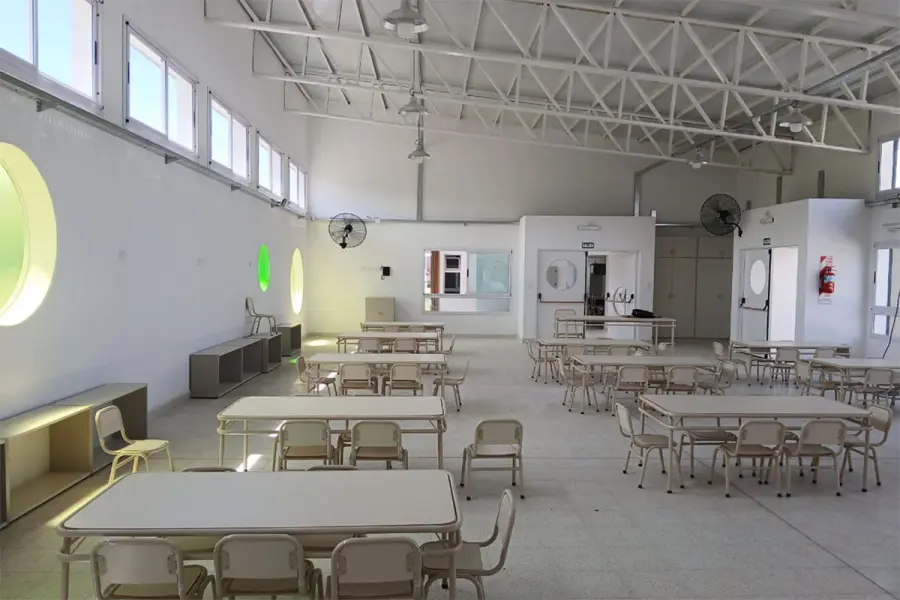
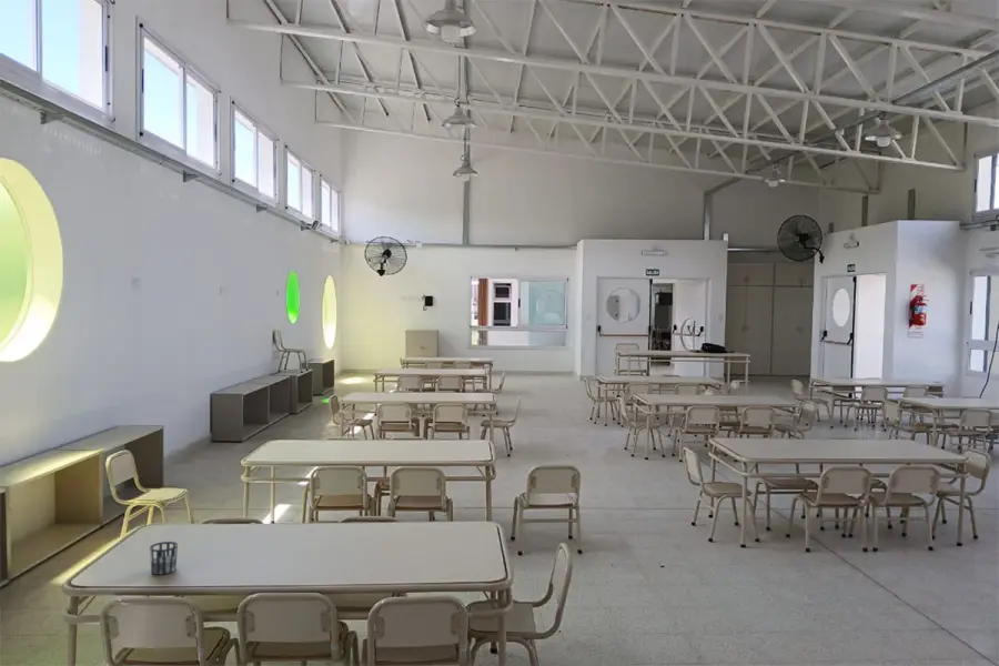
+ cup [149,541,179,576]
